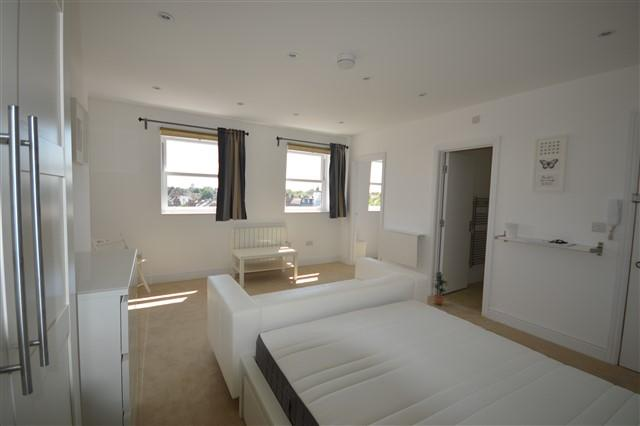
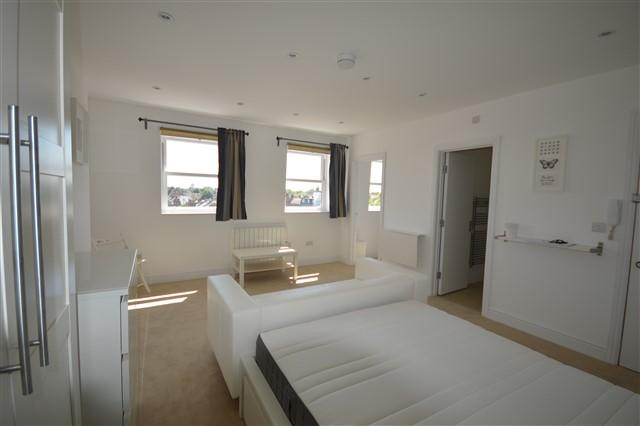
- potted plant [431,272,449,305]
